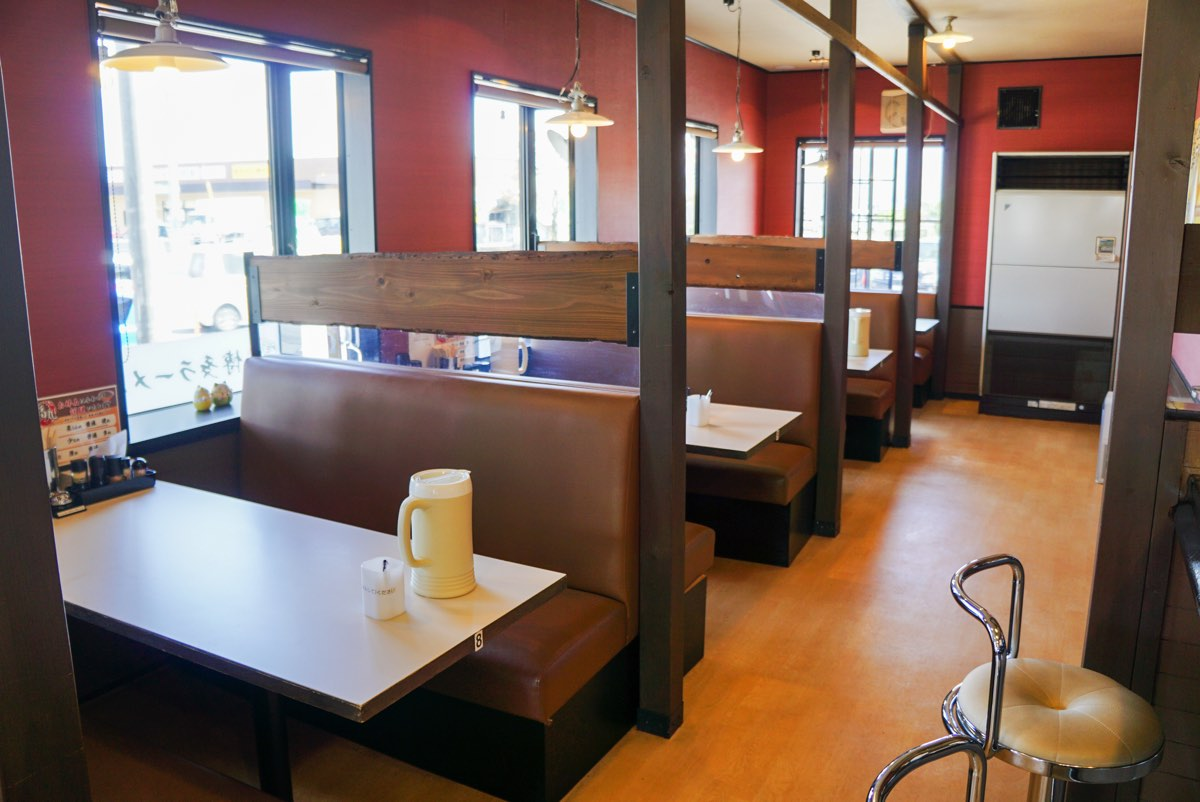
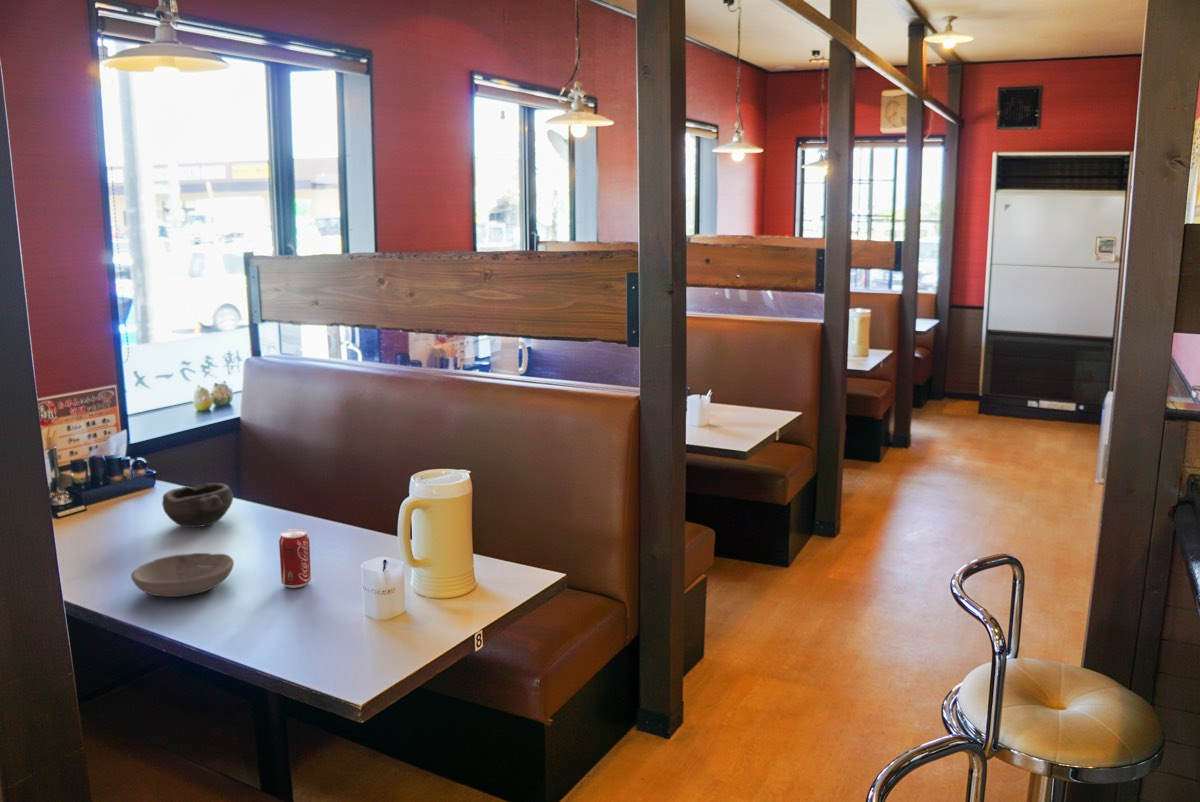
+ bowl [130,552,235,598]
+ bowl [161,482,234,528]
+ beverage can [278,528,312,589]
